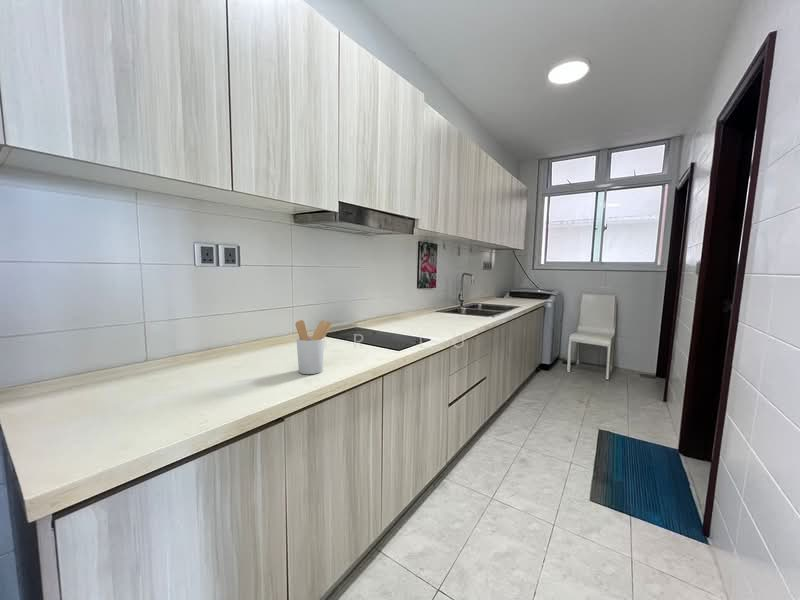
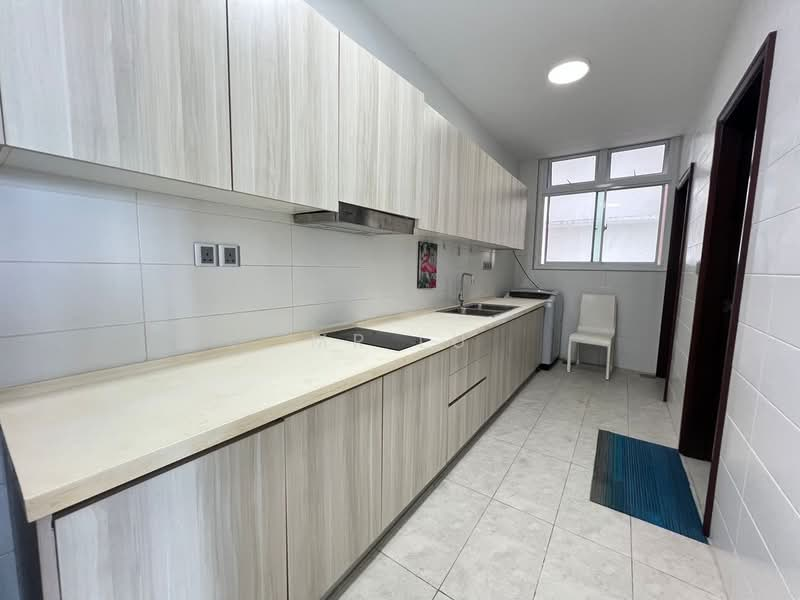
- utensil holder [294,319,333,375]
